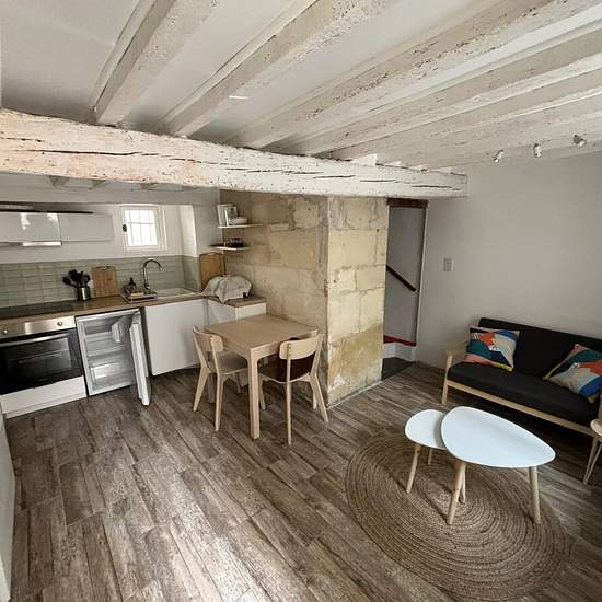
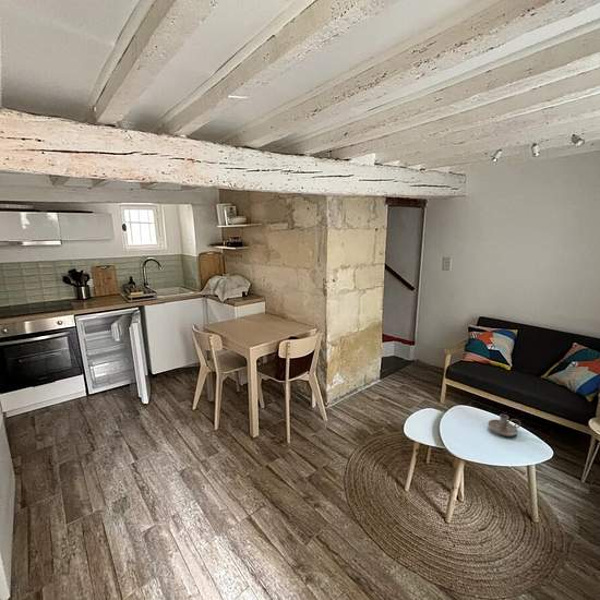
+ candle holder [487,413,521,437]
